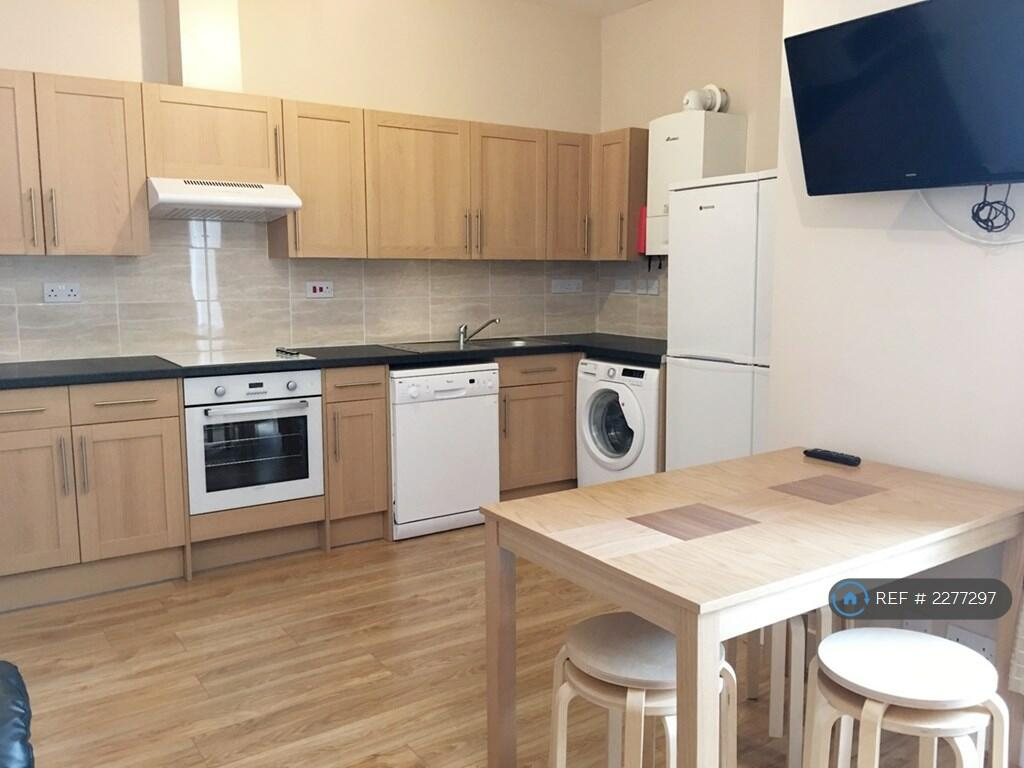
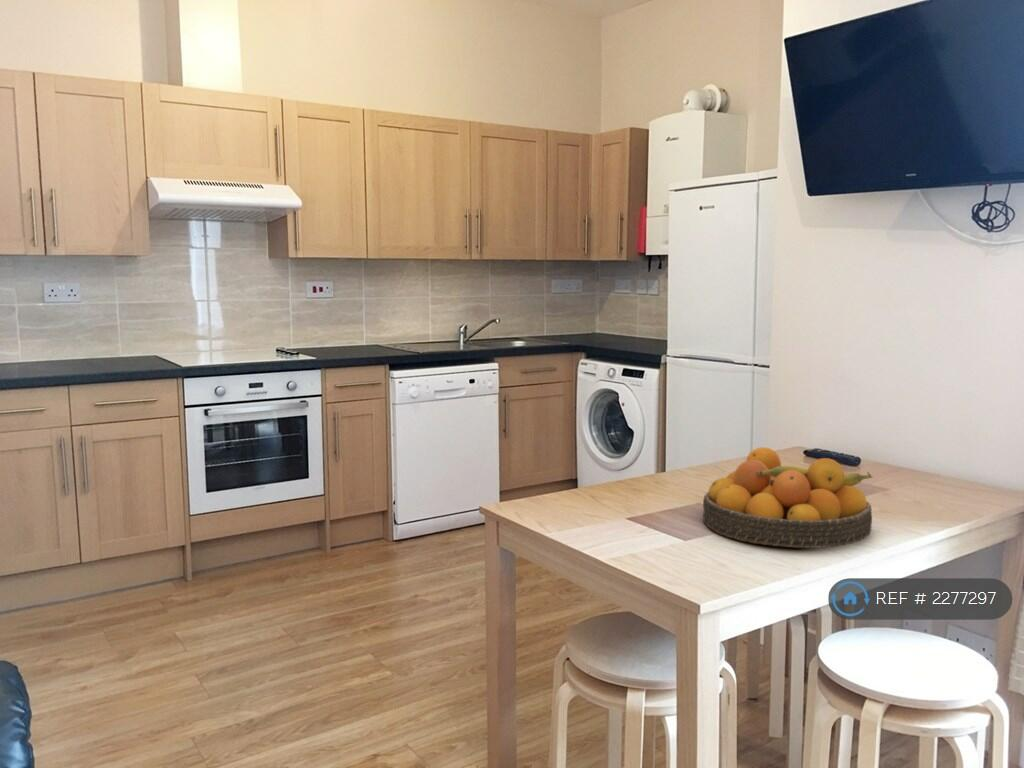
+ fruit bowl [702,446,874,549]
